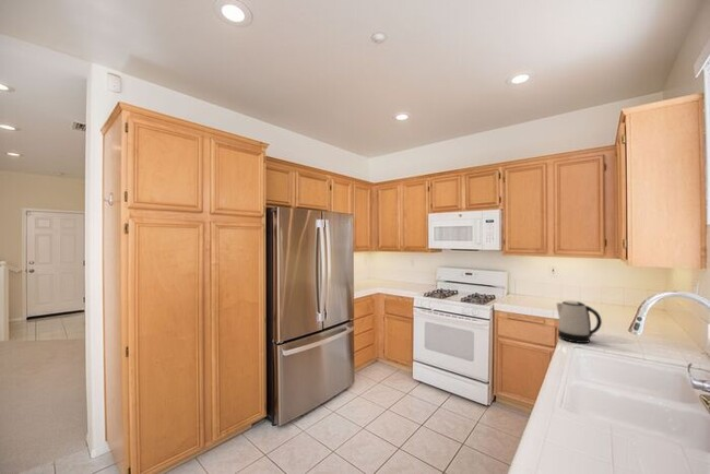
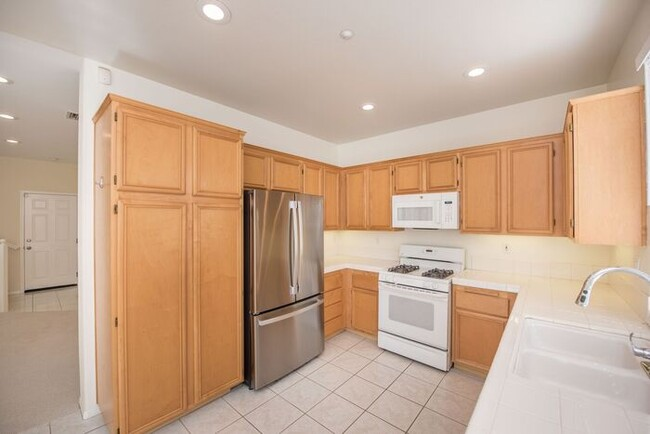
- kettle [556,299,603,344]
